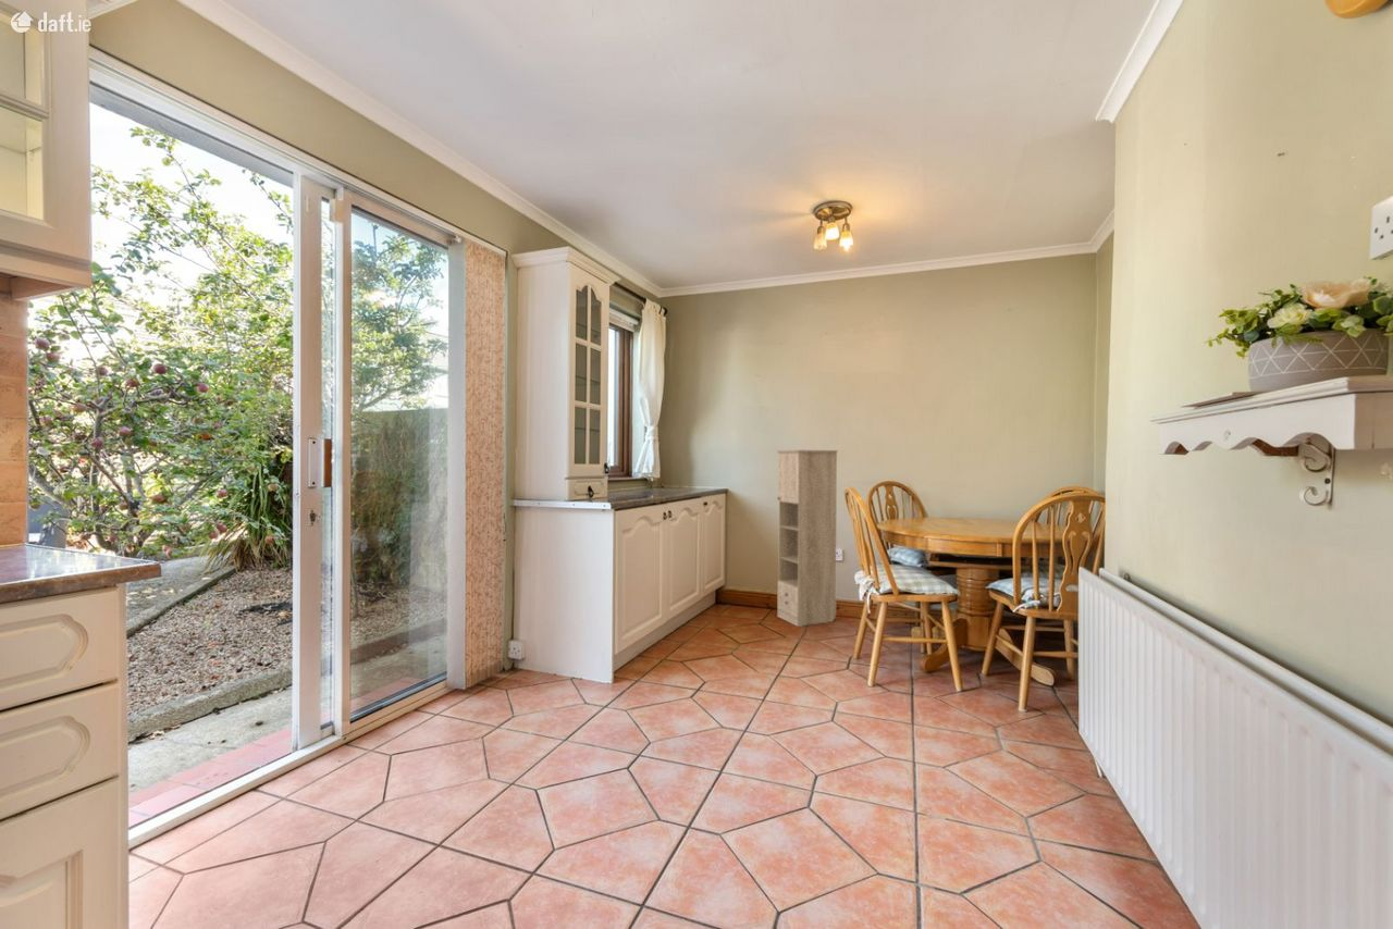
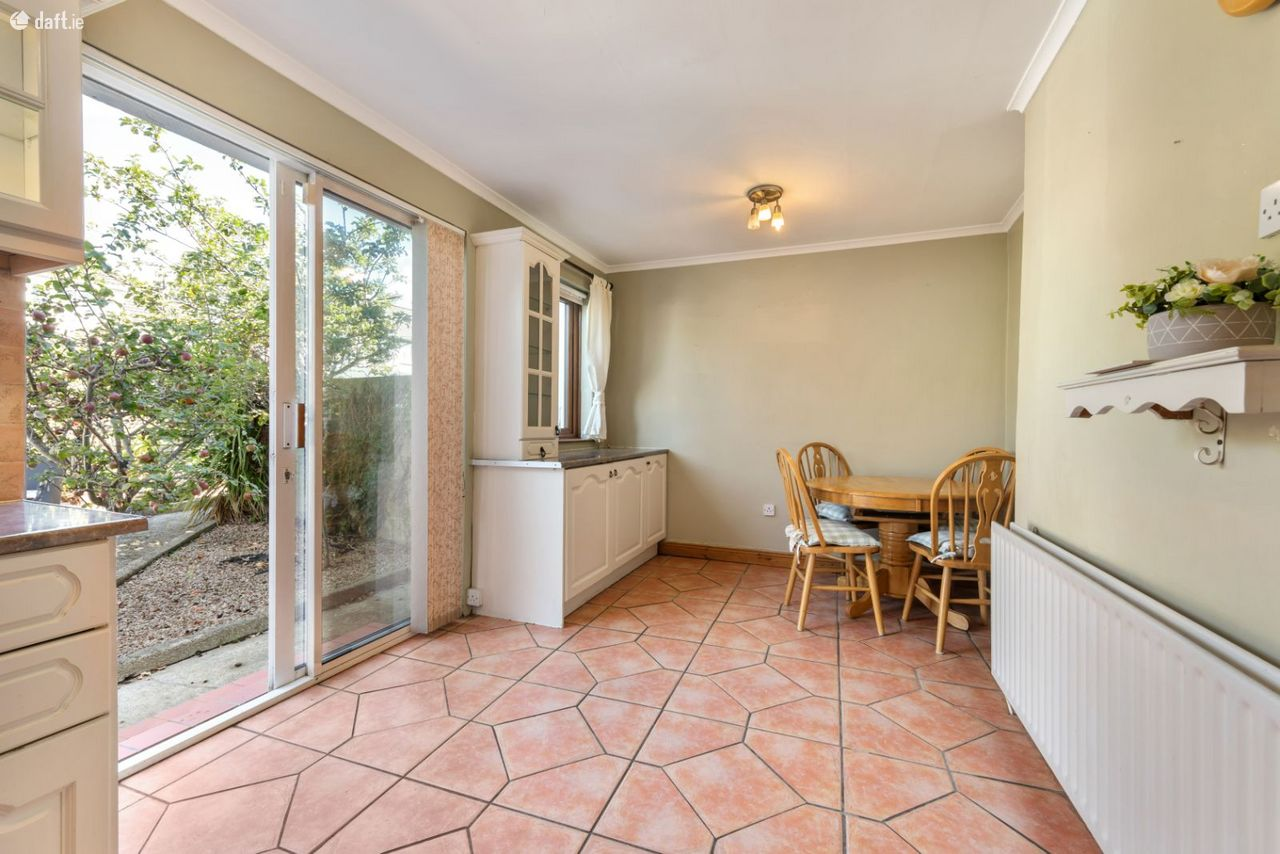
- storage cabinet [775,449,839,628]
